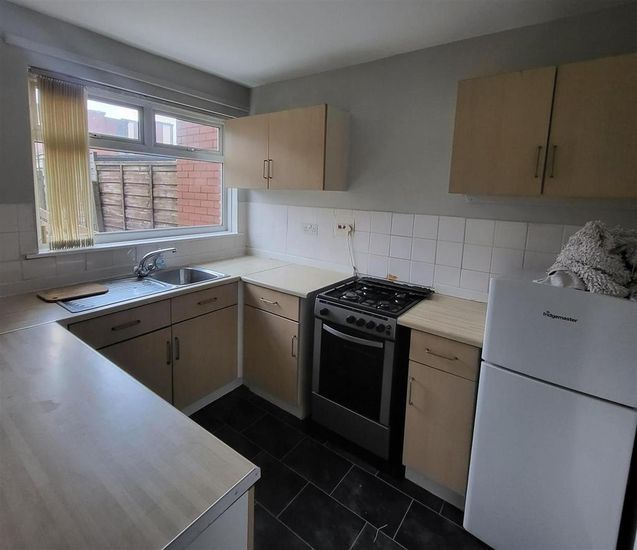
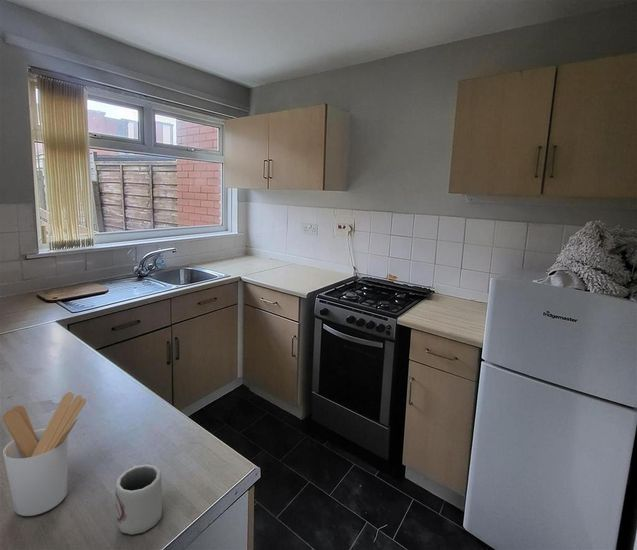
+ utensil holder [1,391,87,517]
+ cup [114,464,163,536]
